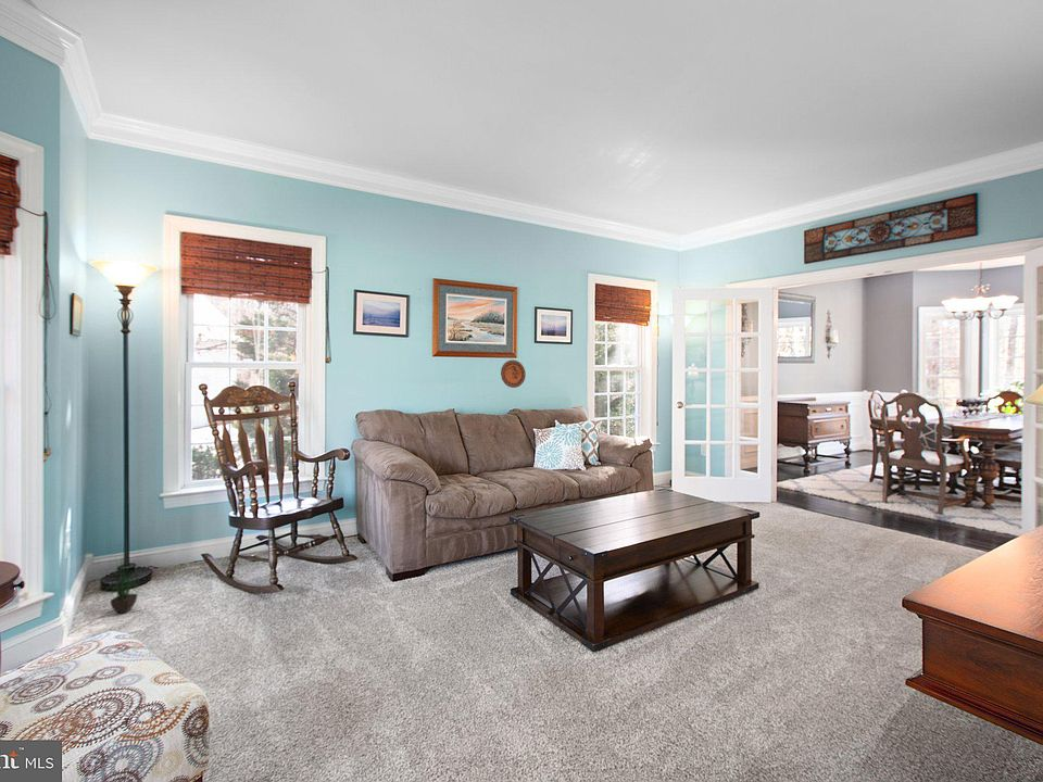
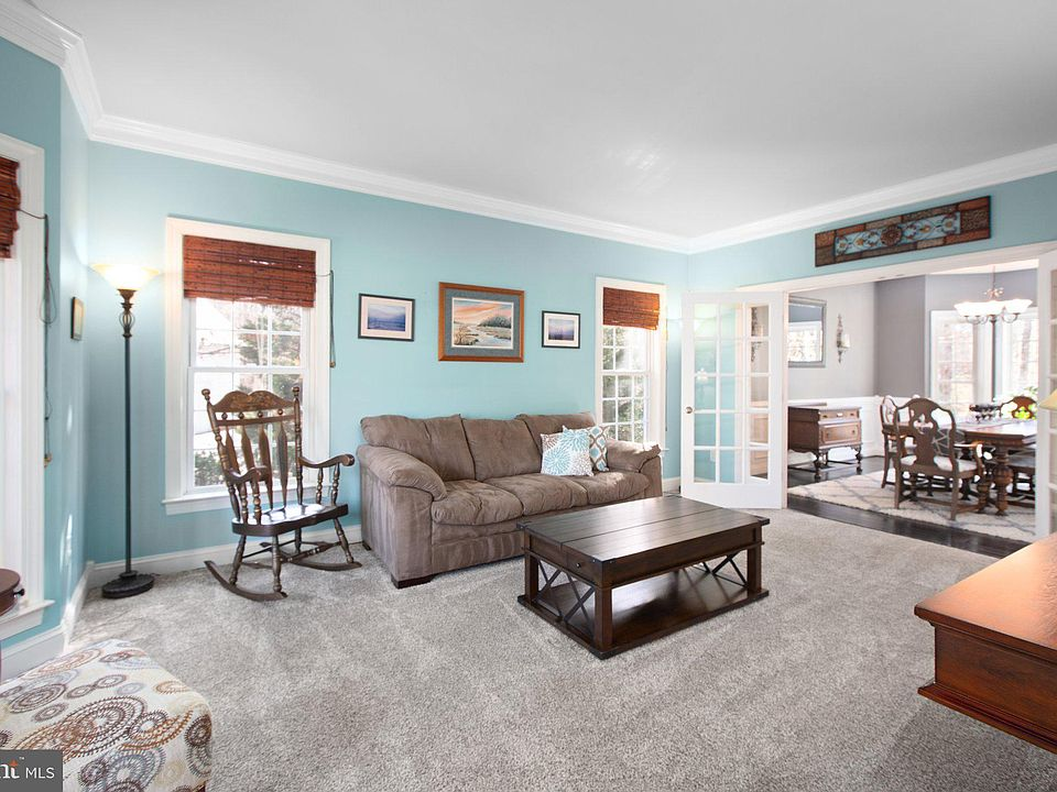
- potted plant [100,550,143,615]
- decorative plate [500,360,527,389]
